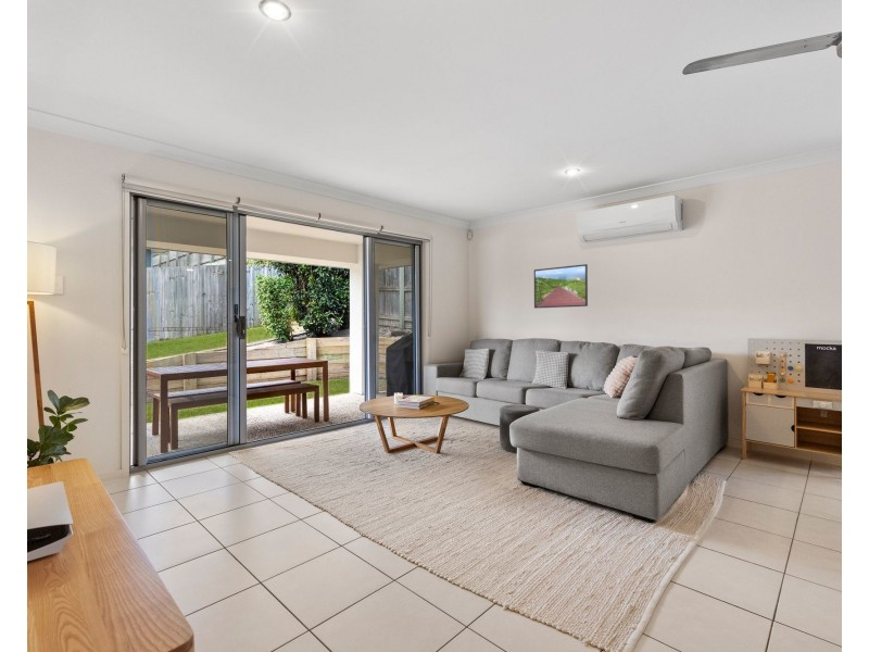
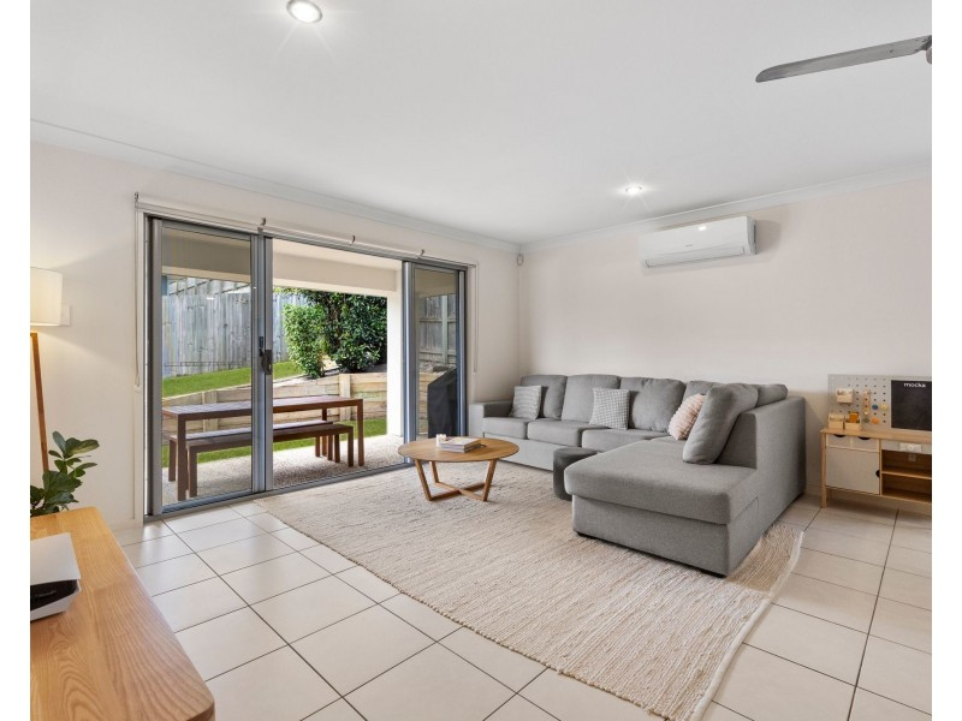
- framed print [533,263,589,310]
